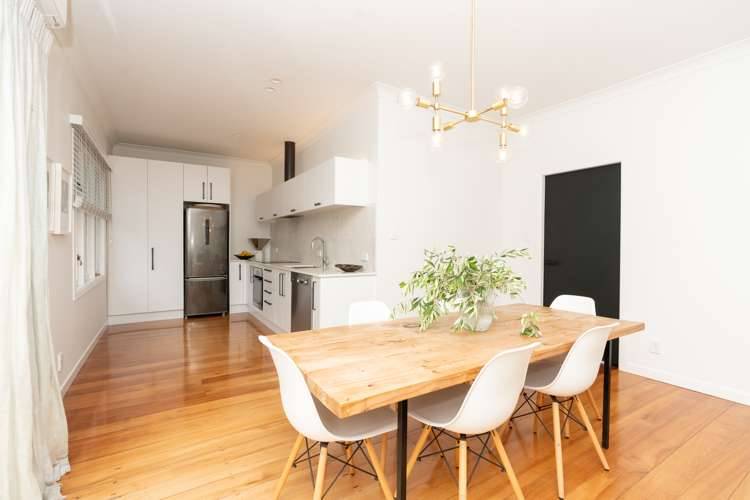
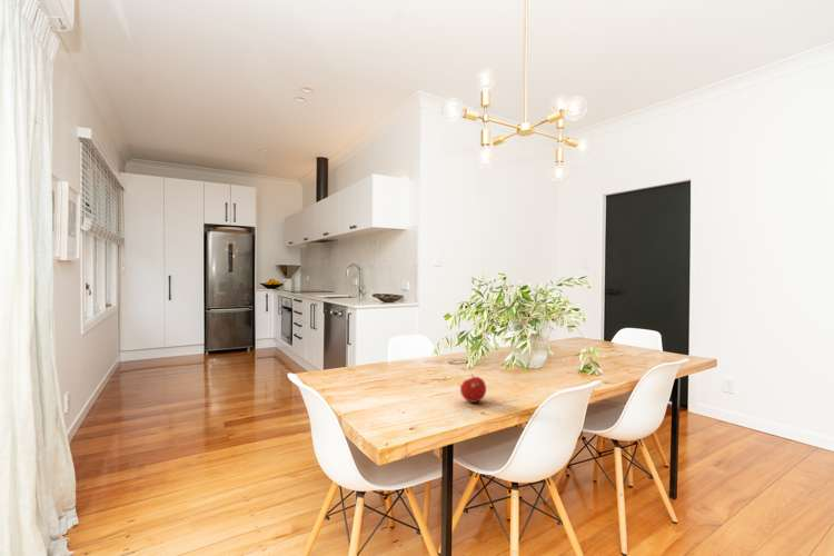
+ fruit [459,374,487,404]
